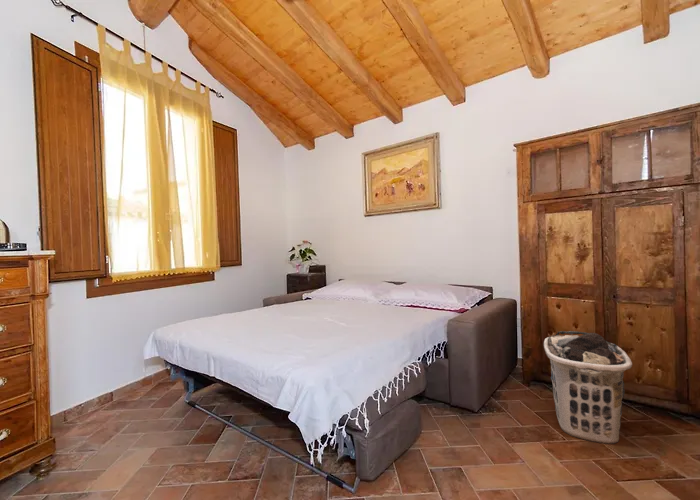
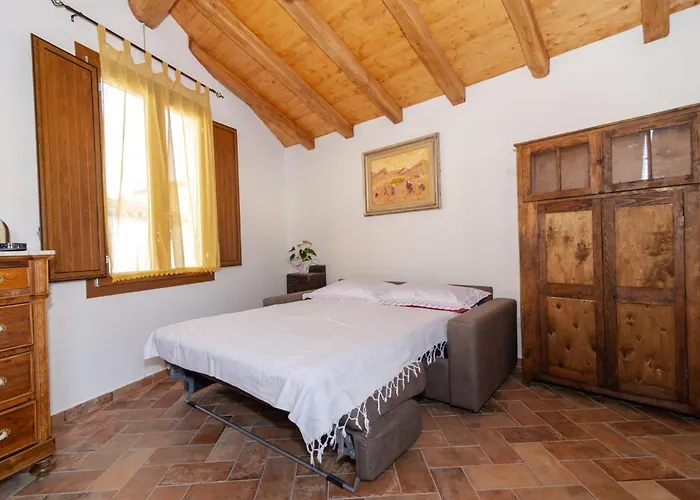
- clothes hamper [543,330,633,445]
